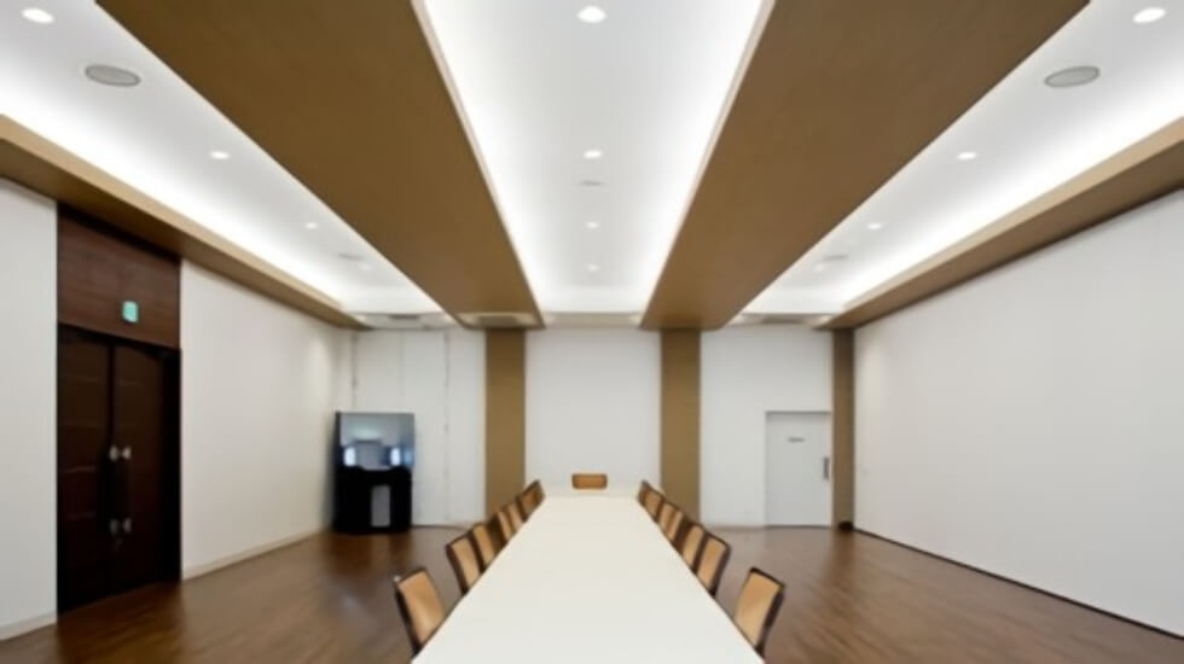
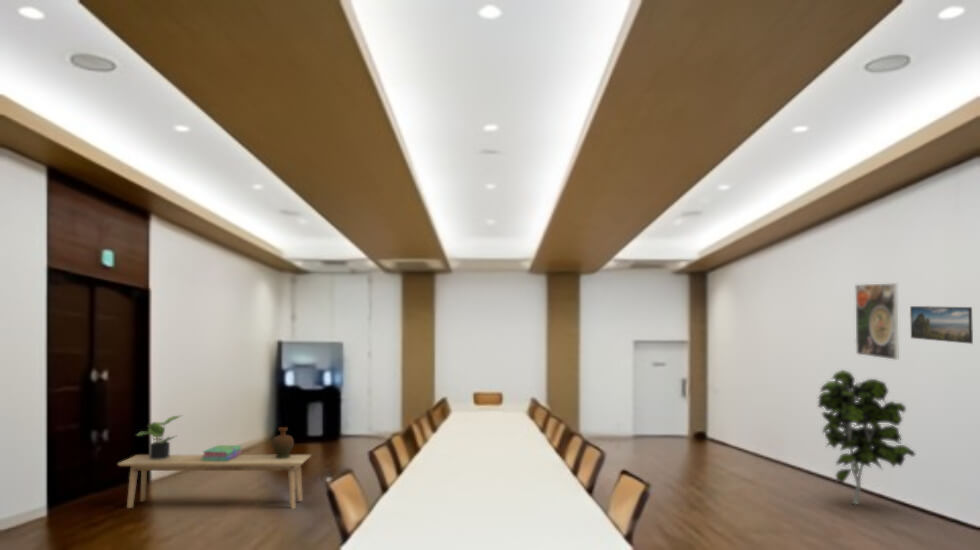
+ indoor plant [816,369,916,506]
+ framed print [909,305,974,345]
+ stack of books [201,444,243,461]
+ decorative vase [271,426,295,459]
+ potted plant [135,414,184,460]
+ bench [117,454,312,509]
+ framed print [855,282,900,361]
